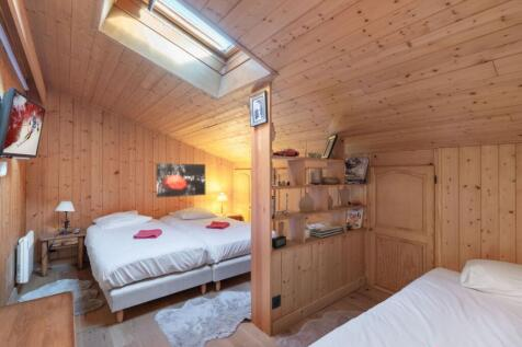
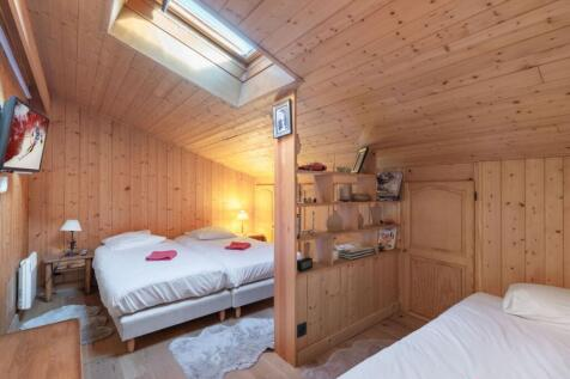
- wall art [156,162,206,199]
